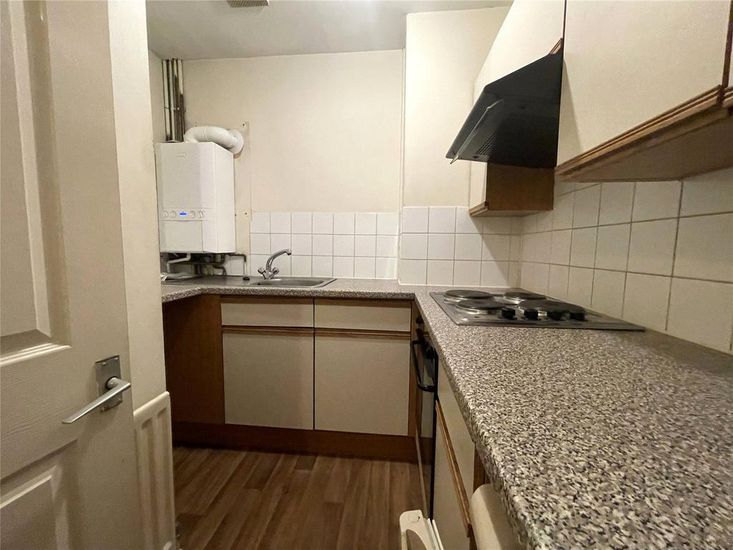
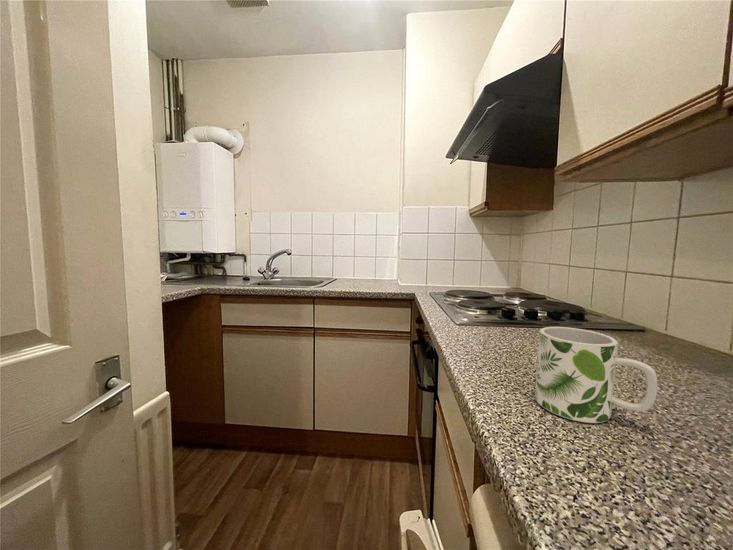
+ mug [534,326,659,424]
